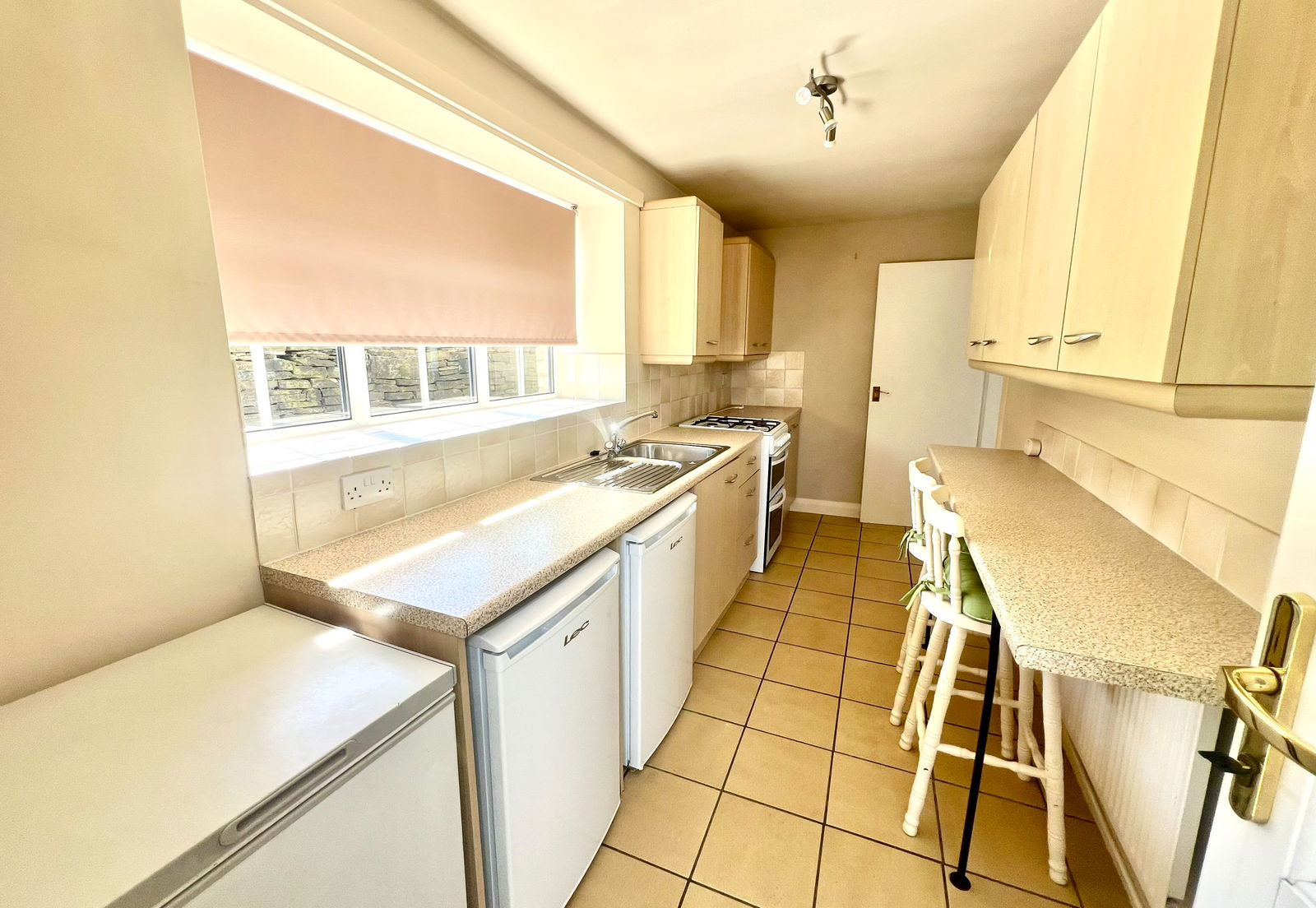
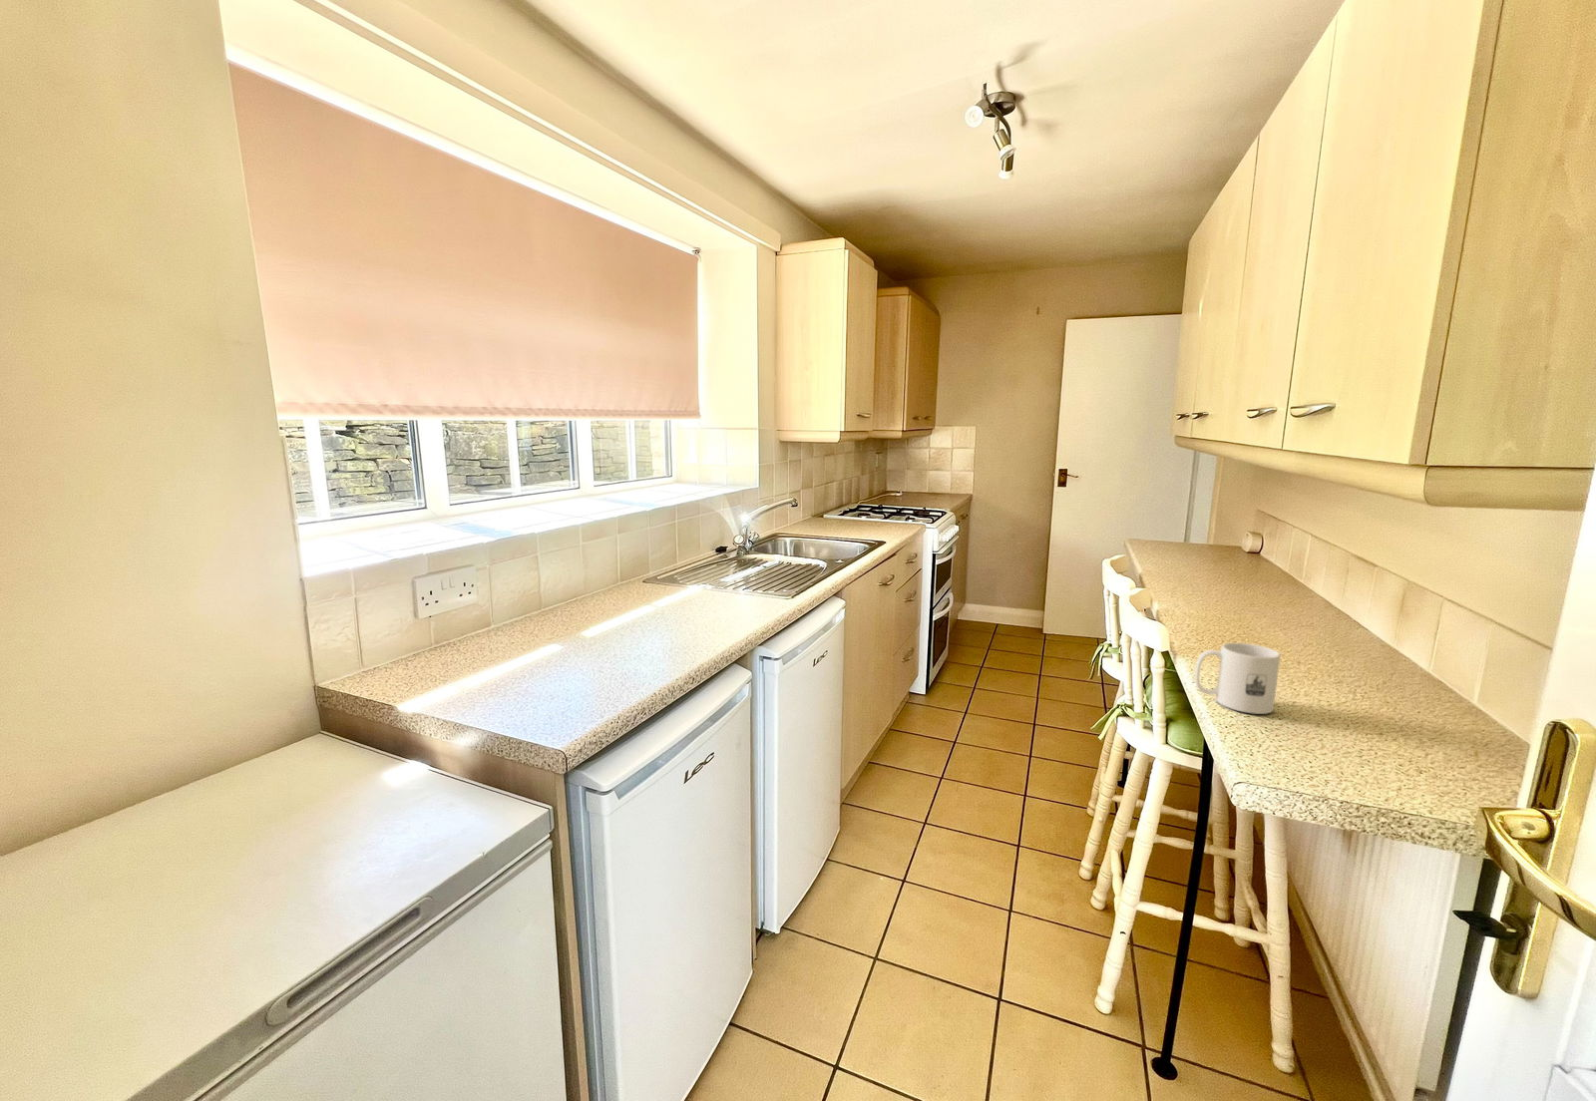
+ mug [1195,641,1282,715]
